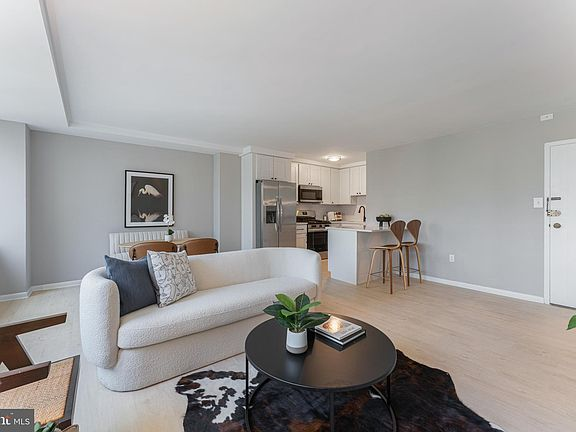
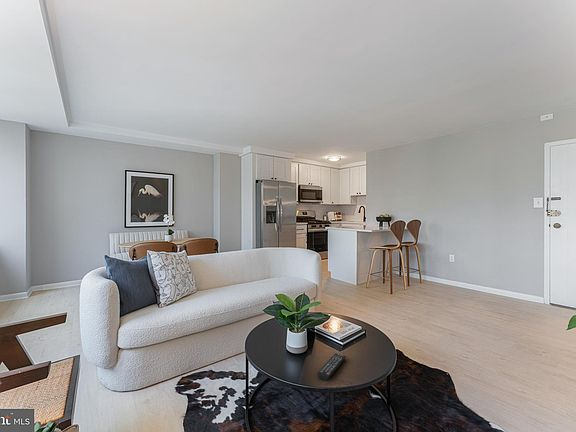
+ remote control [316,352,347,381]
